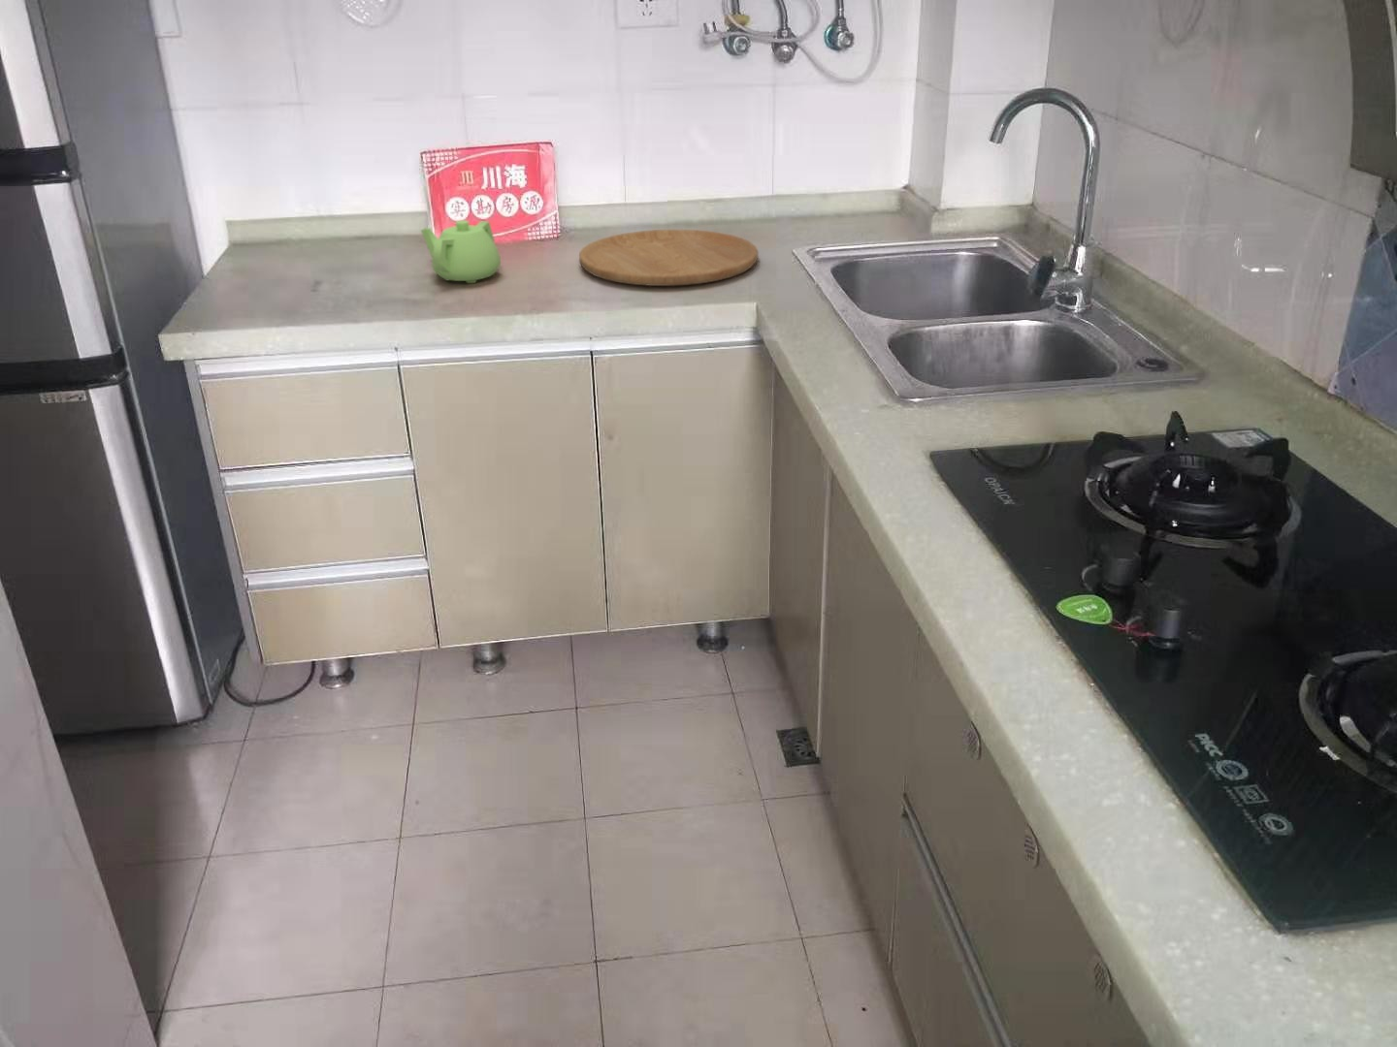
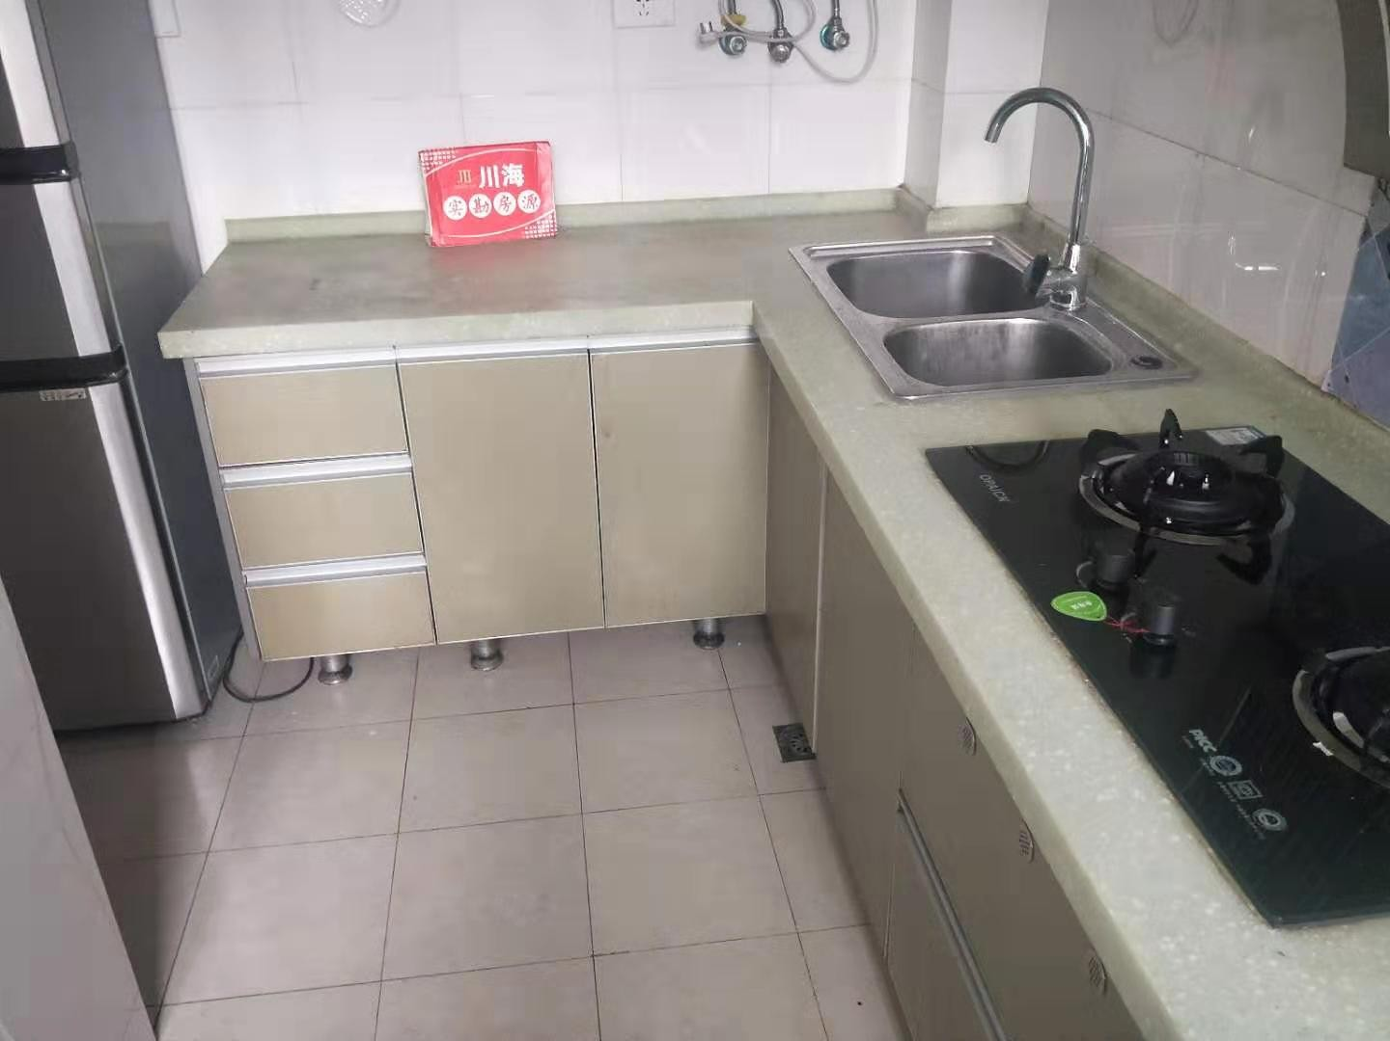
- cutting board [579,229,759,287]
- teapot [420,219,502,284]
